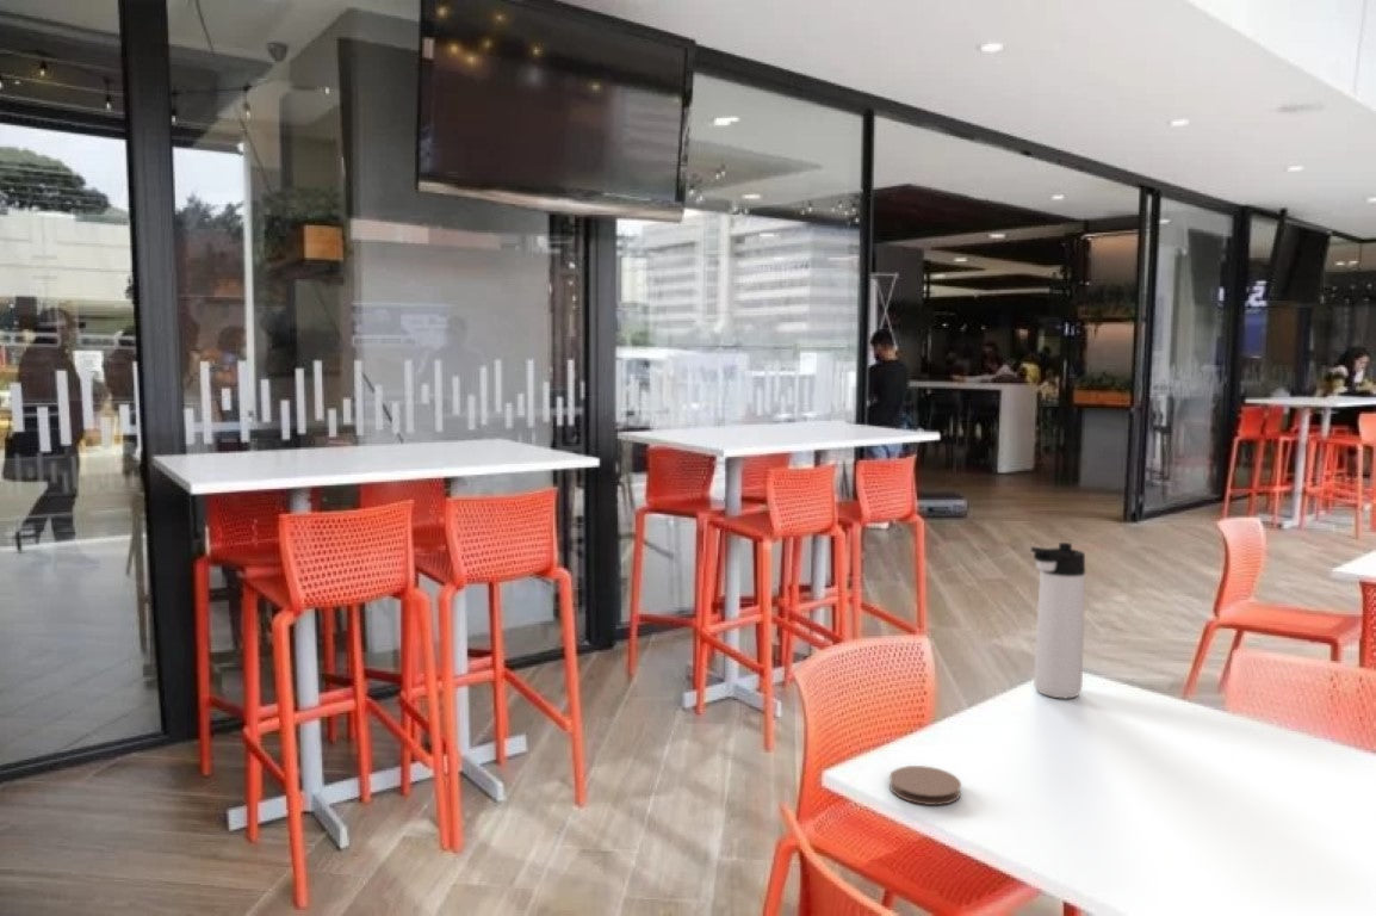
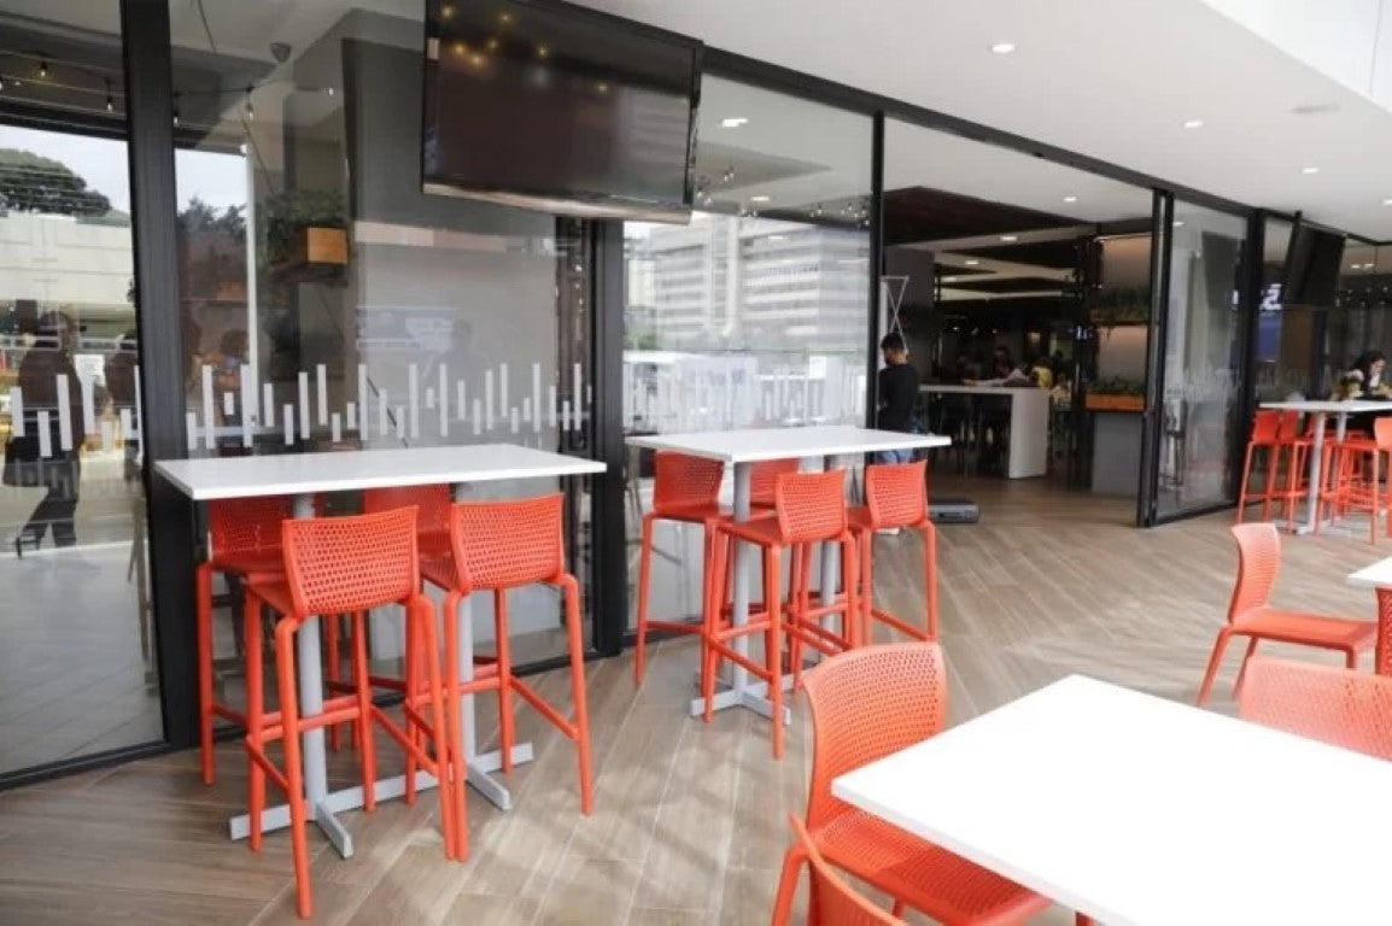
- coaster [888,765,962,806]
- thermos bottle [1029,541,1086,700]
